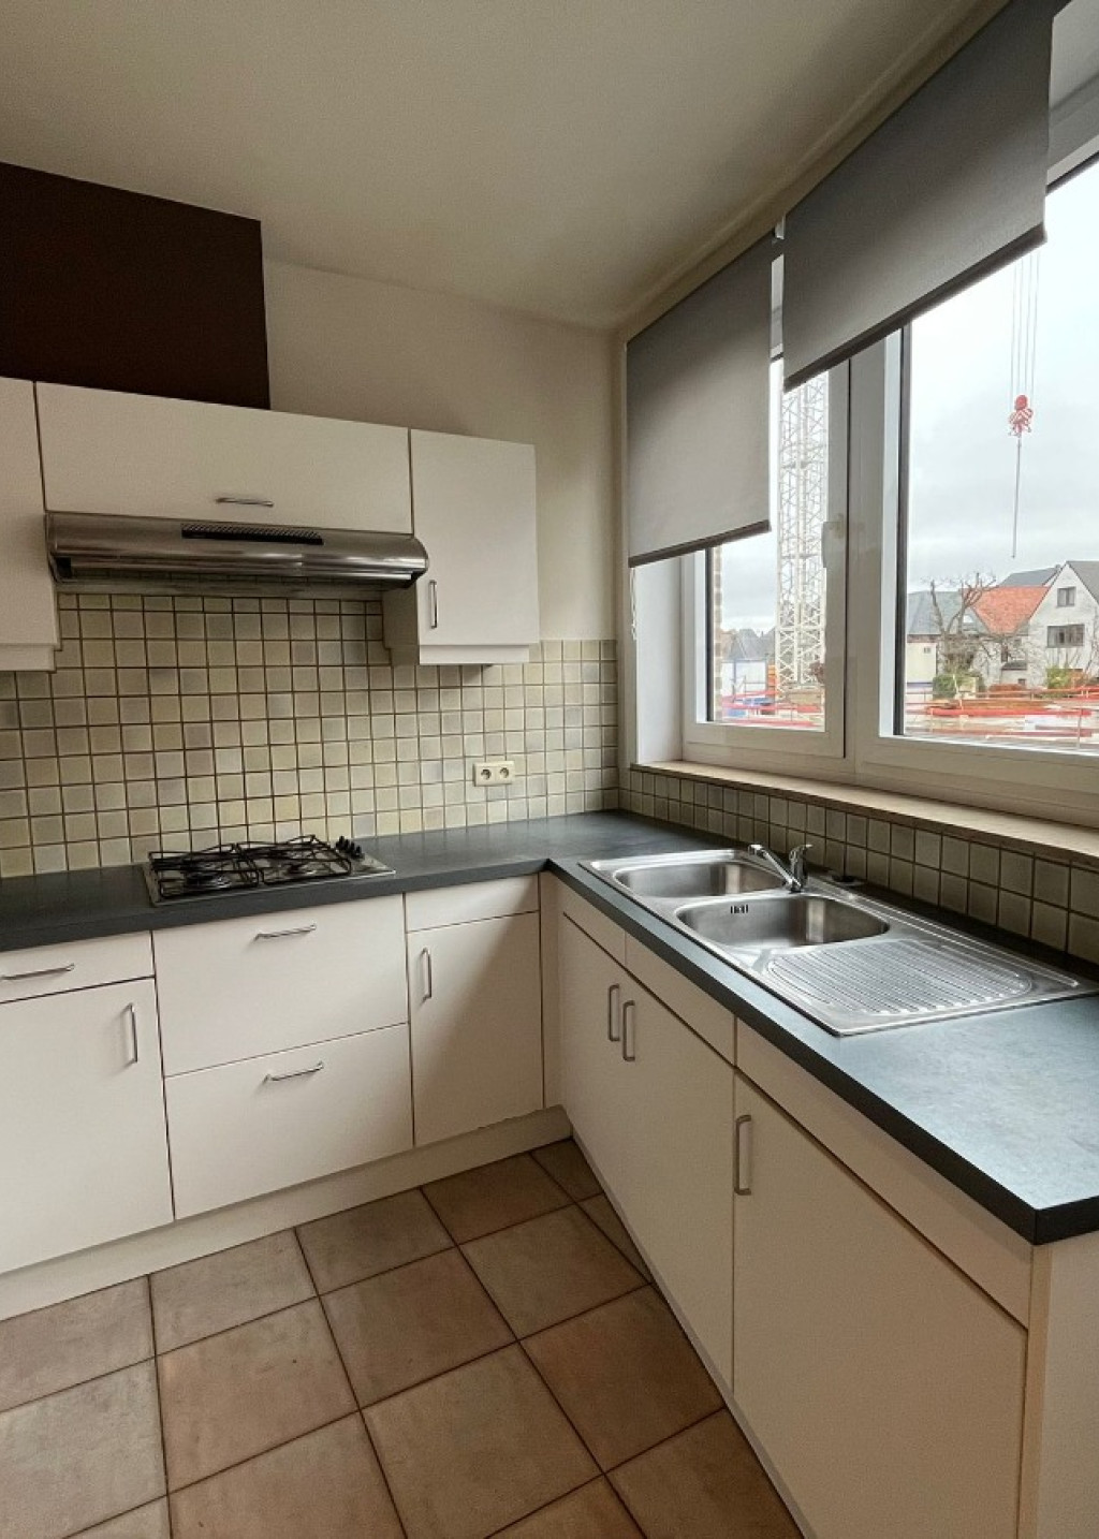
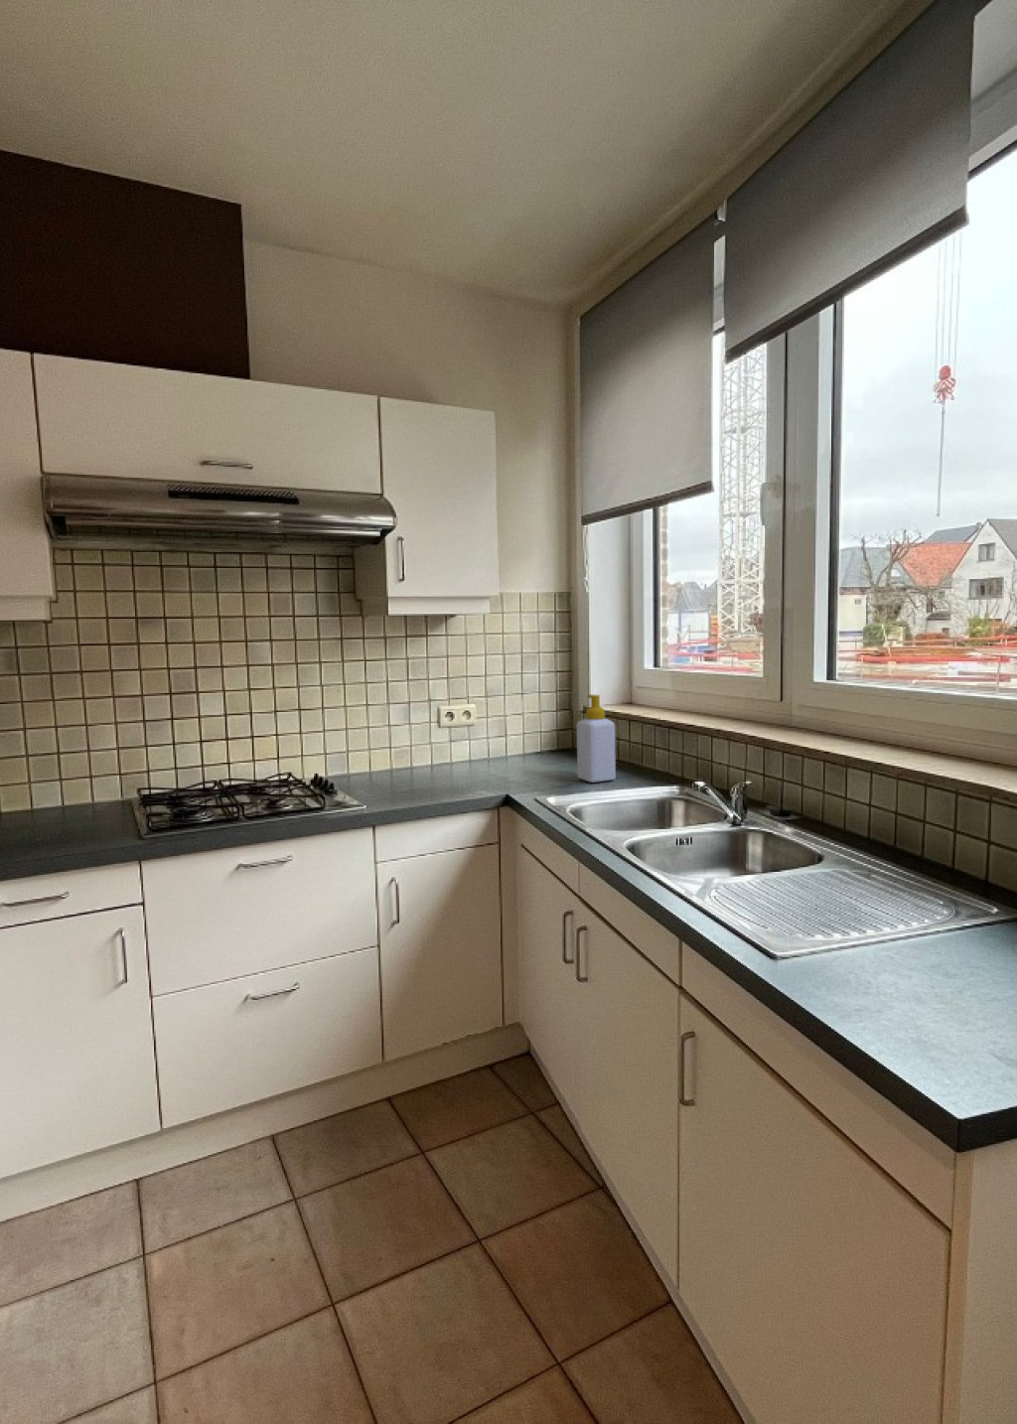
+ soap bottle [576,693,616,784]
